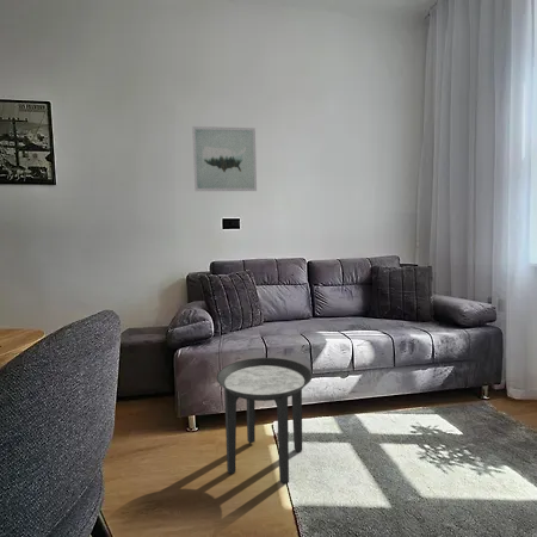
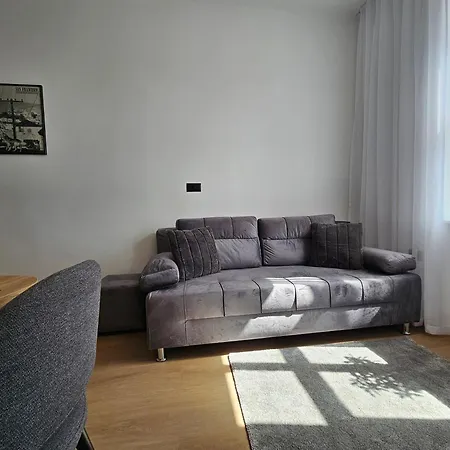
- wall art [191,125,258,192]
- side table [215,357,314,486]
